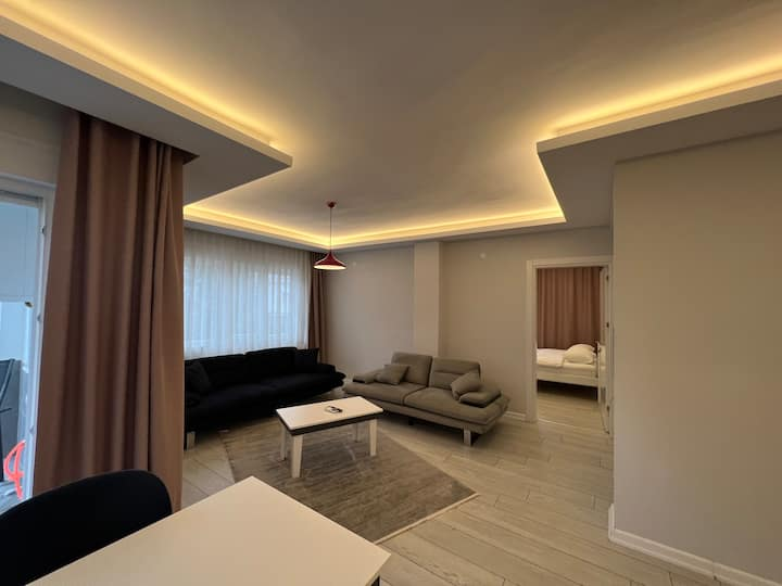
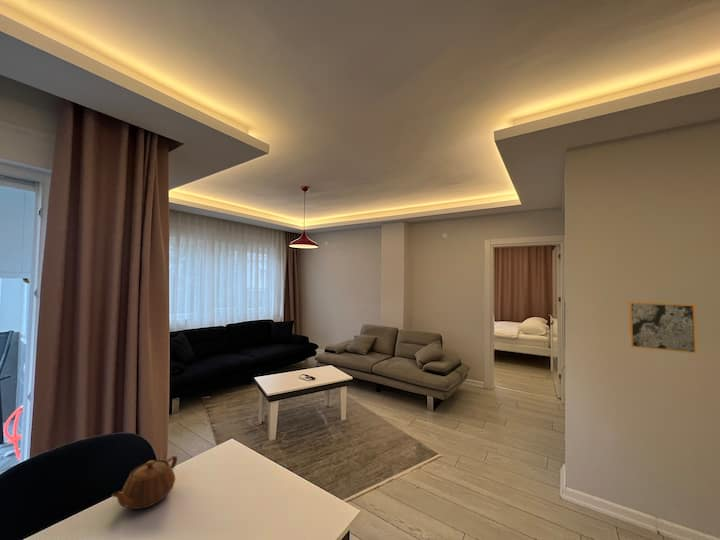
+ teapot [110,455,178,510]
+ wall art [628,301,698,355]
